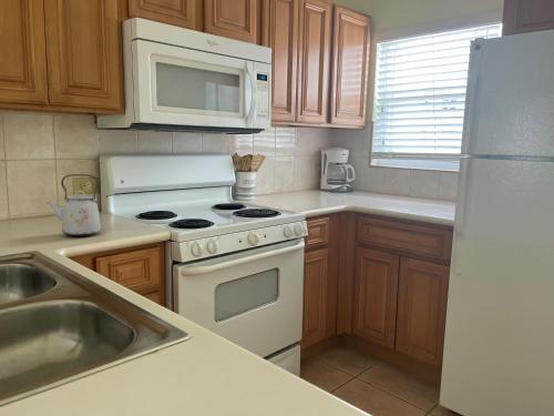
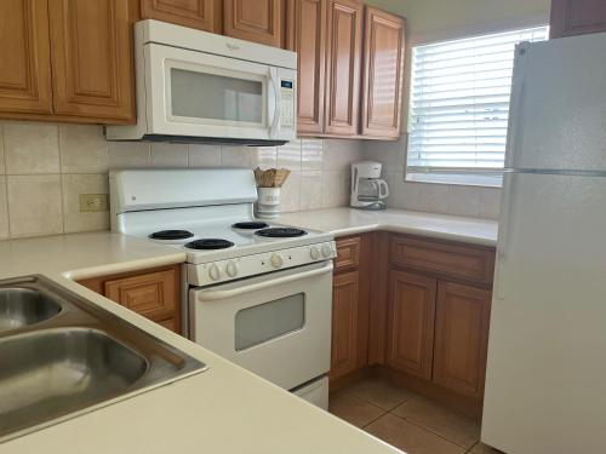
- kettle [45,173,102,237]
